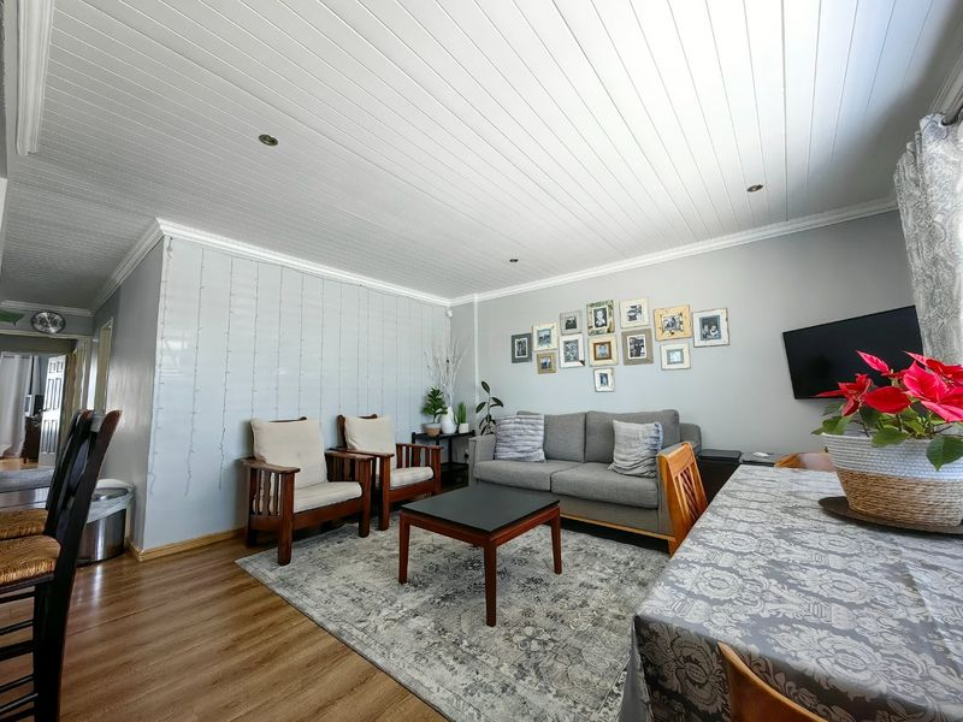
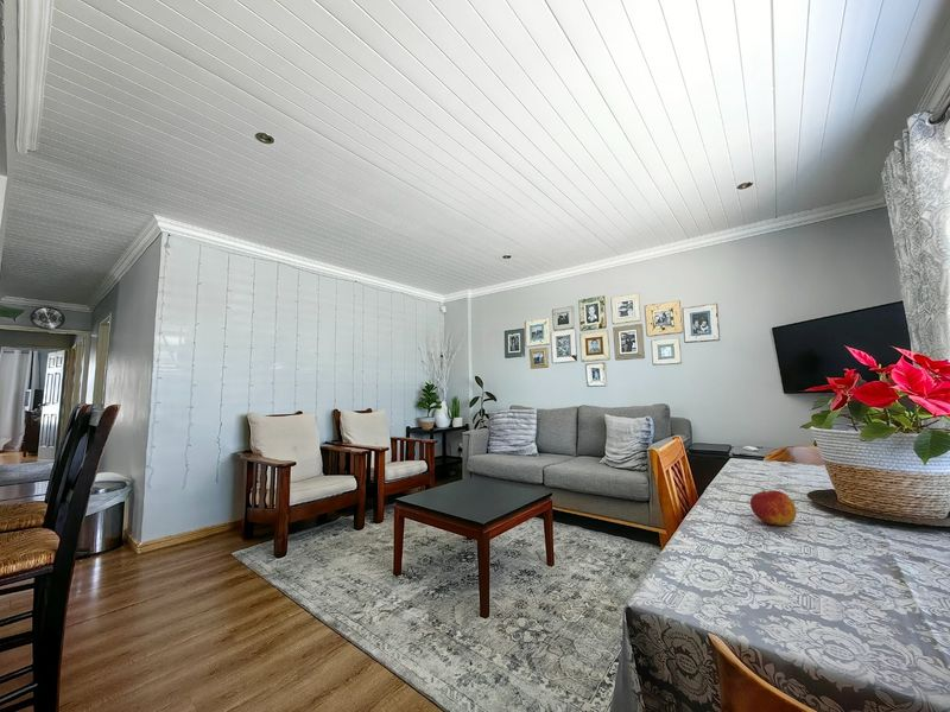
+ apple [749,488,798,527]
